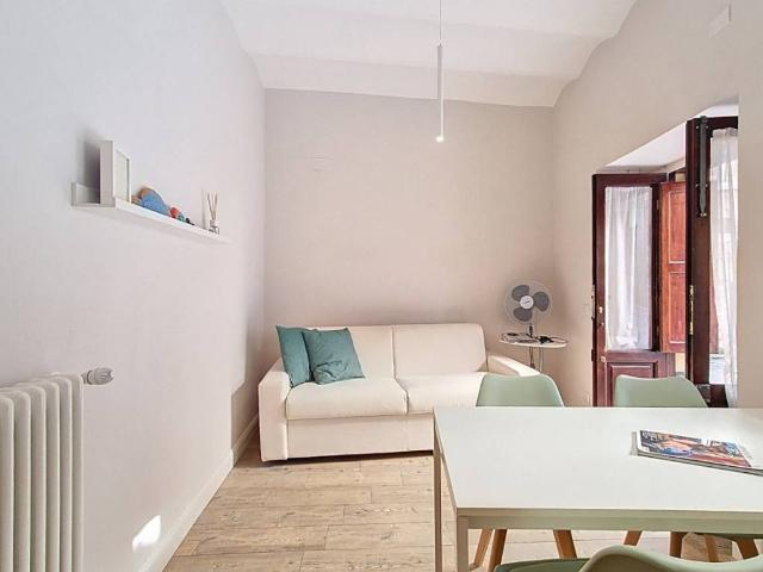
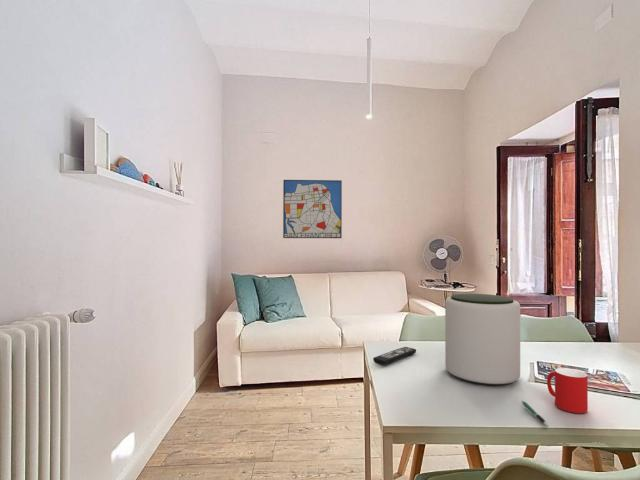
+ cup [546,367,589,414]
+ remote control [372,346,417,366]
+ pen [521,400,549,427]
+ wall art [282,179,343,239]
+ plant pot [444,293,521,386]
